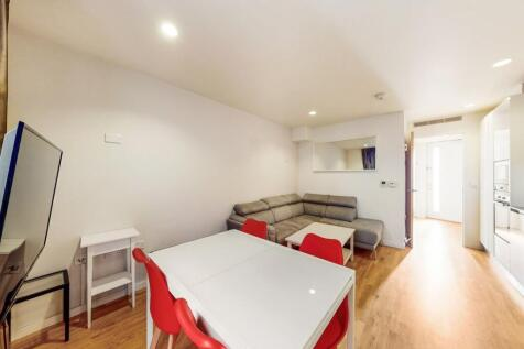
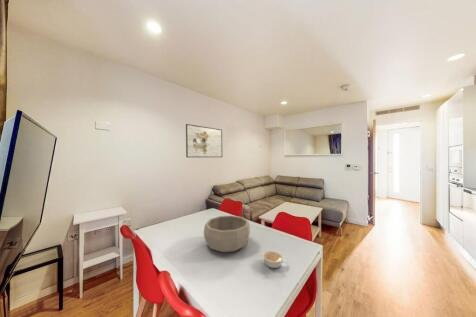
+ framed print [185,123,223,158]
+ legume [261,249,285,269]
+ decorative bowl [203,214,251,254]
